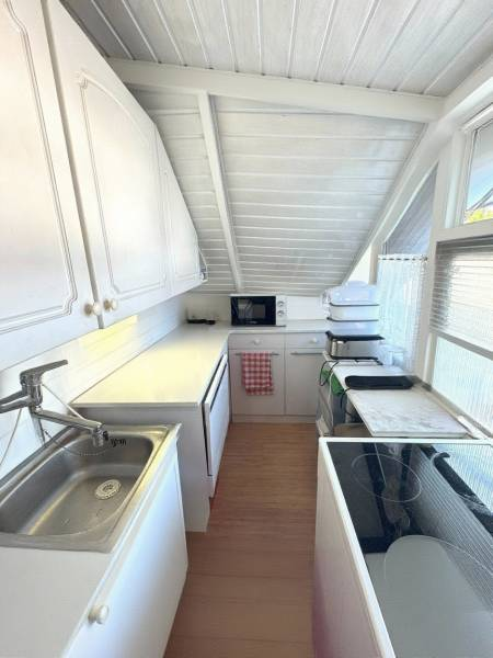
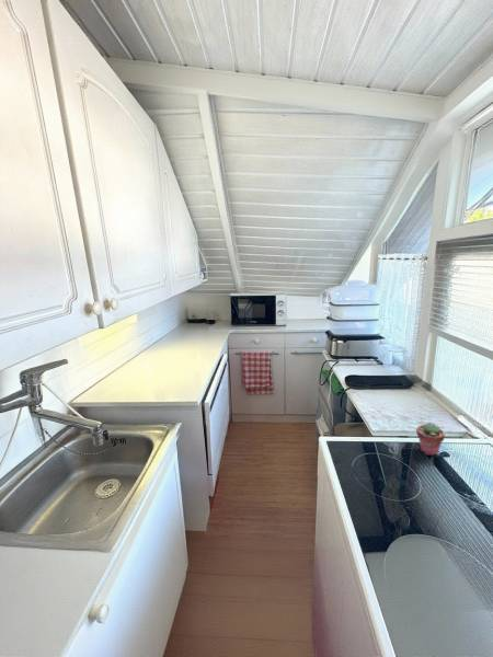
+ potted succulent [415,422,446,457]
